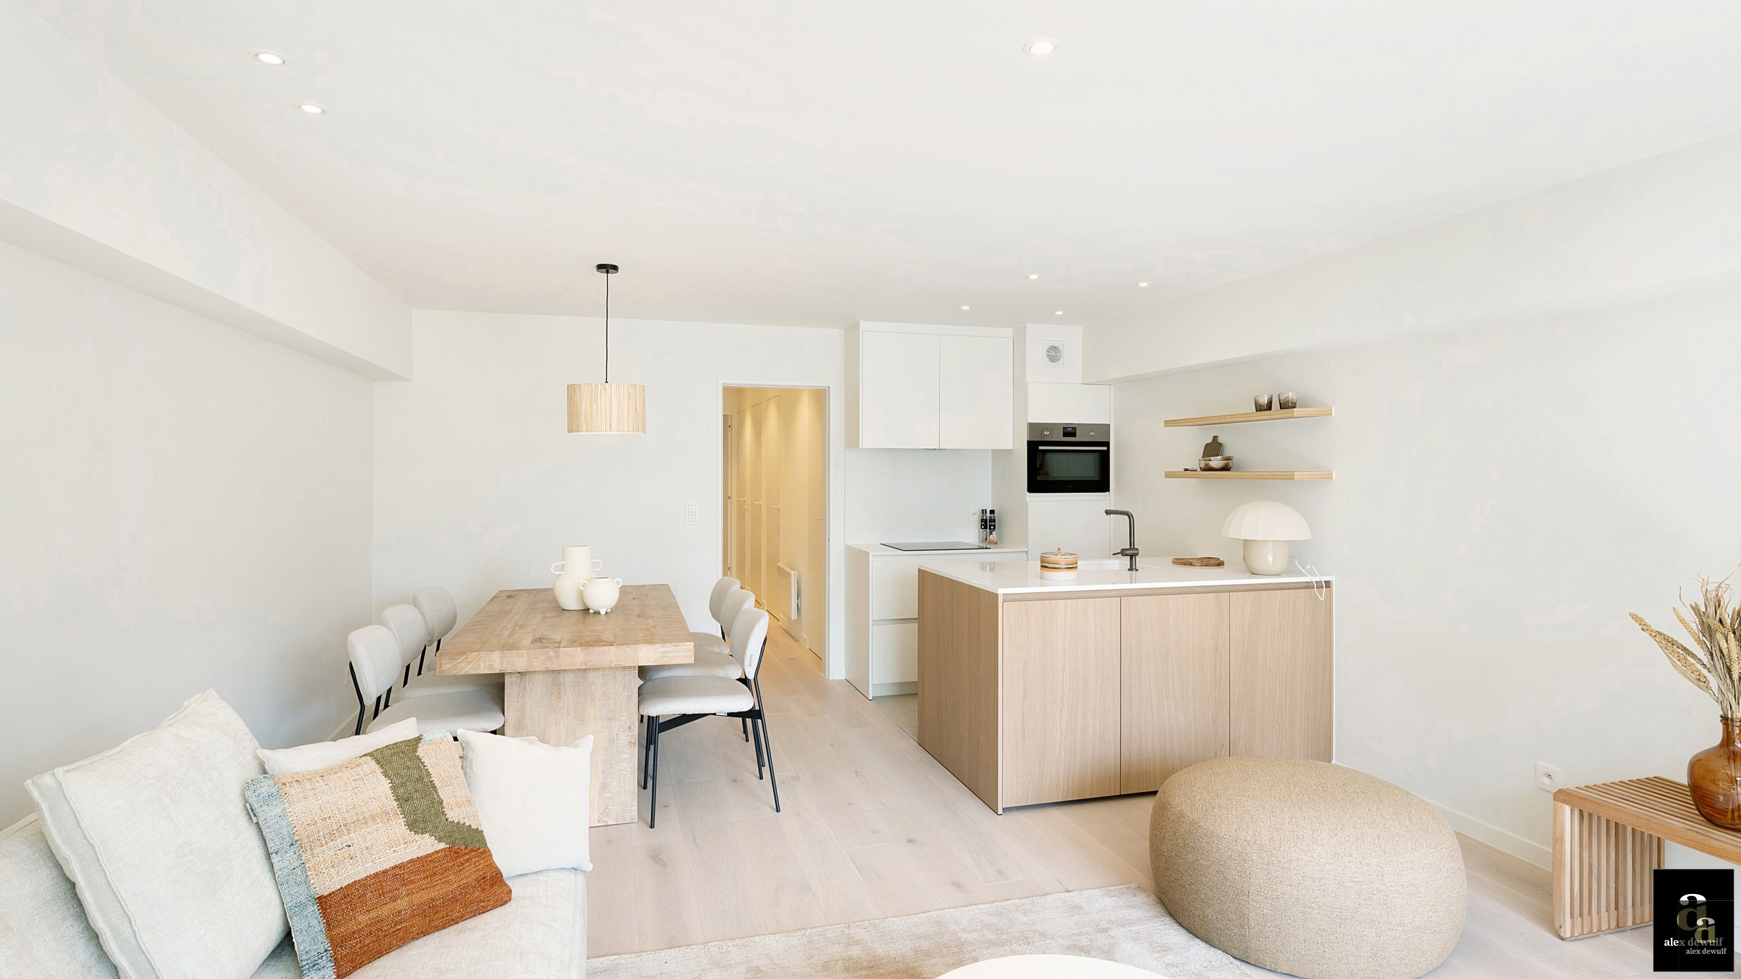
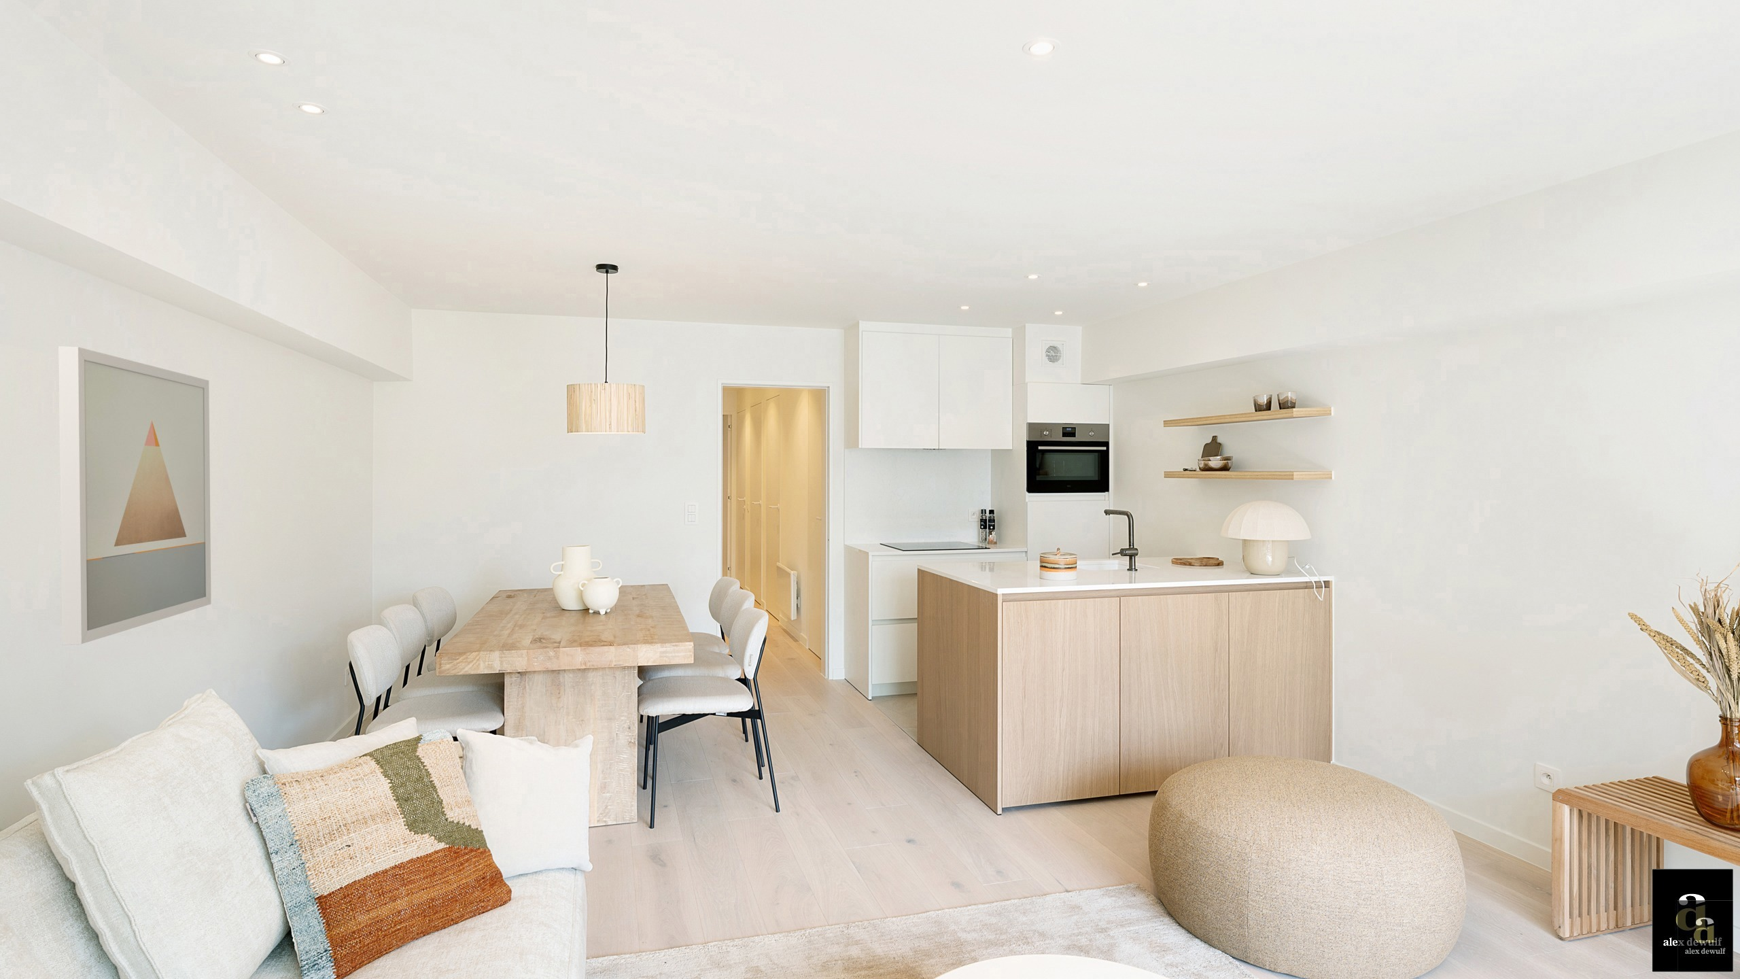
+ wall art [57,345,212,645]
